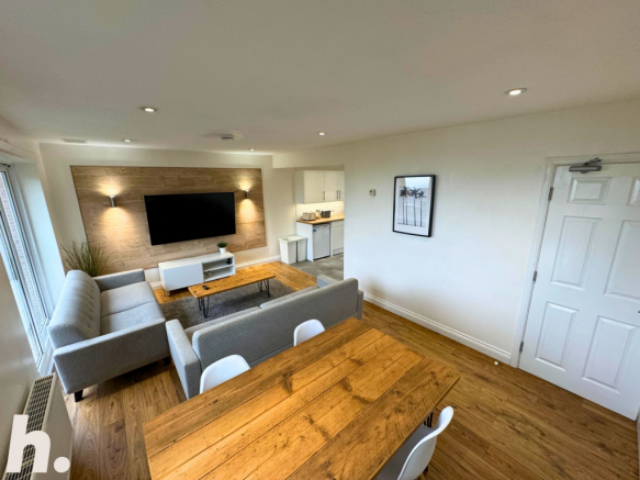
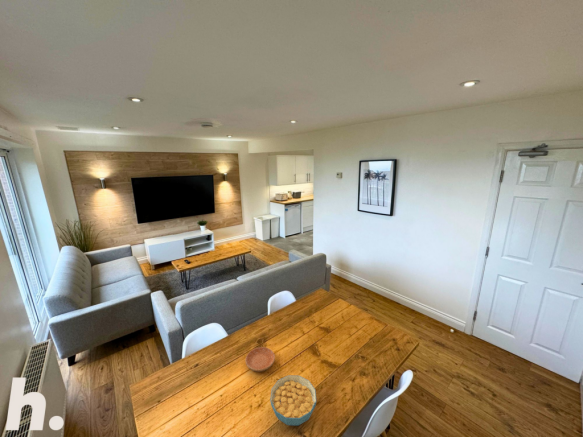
+ cereal bowl [269,374,317,426]
+ saucer [245,346,276,372]
